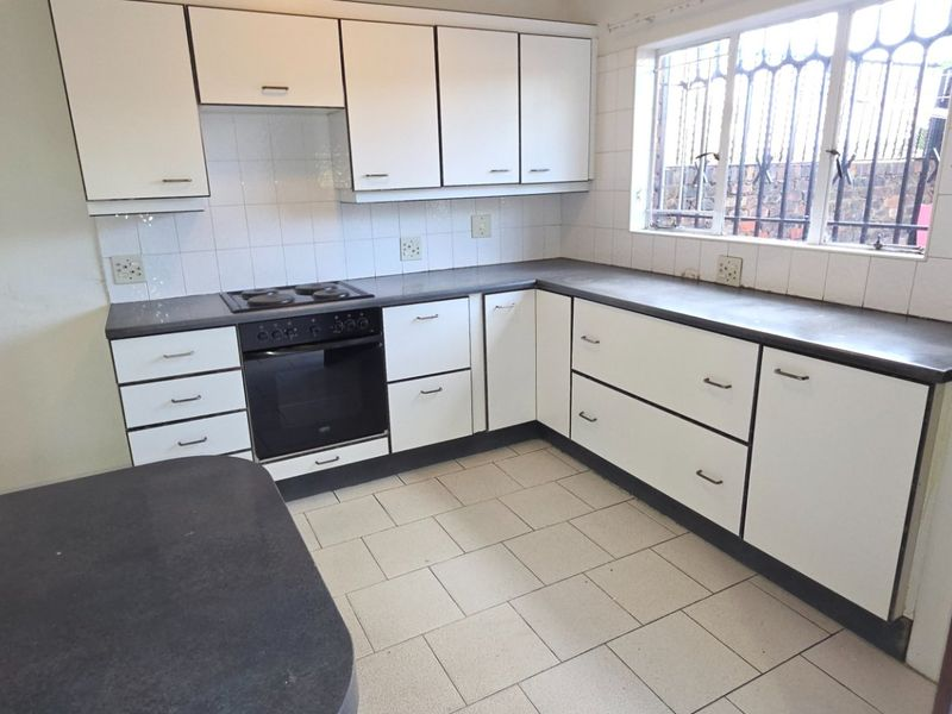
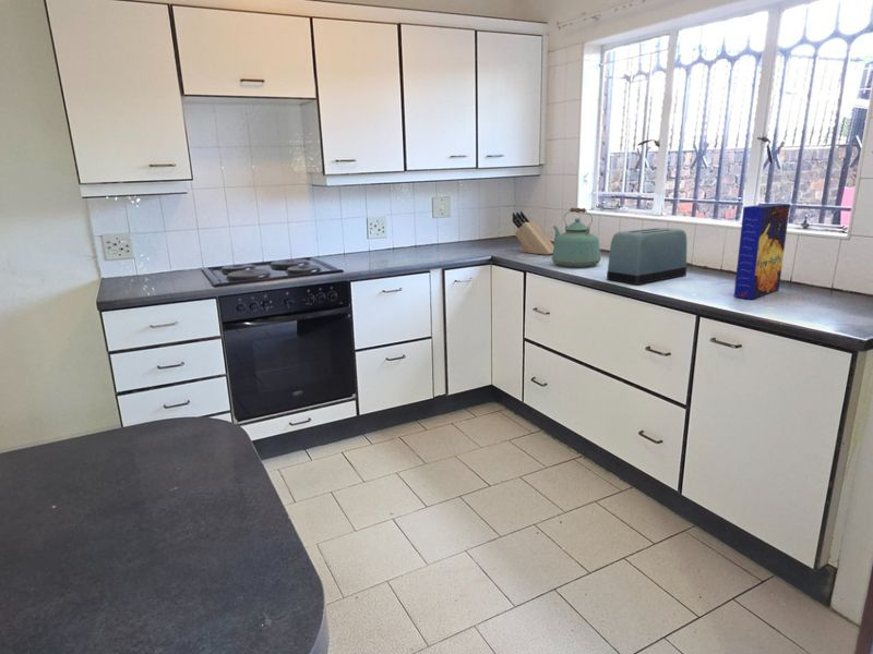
+ knife block [512,210,554,256]
+ kettle [551,206,602,268]
+ toaster [606,227,687,286]
+ cereal box [732,202,791,301]
